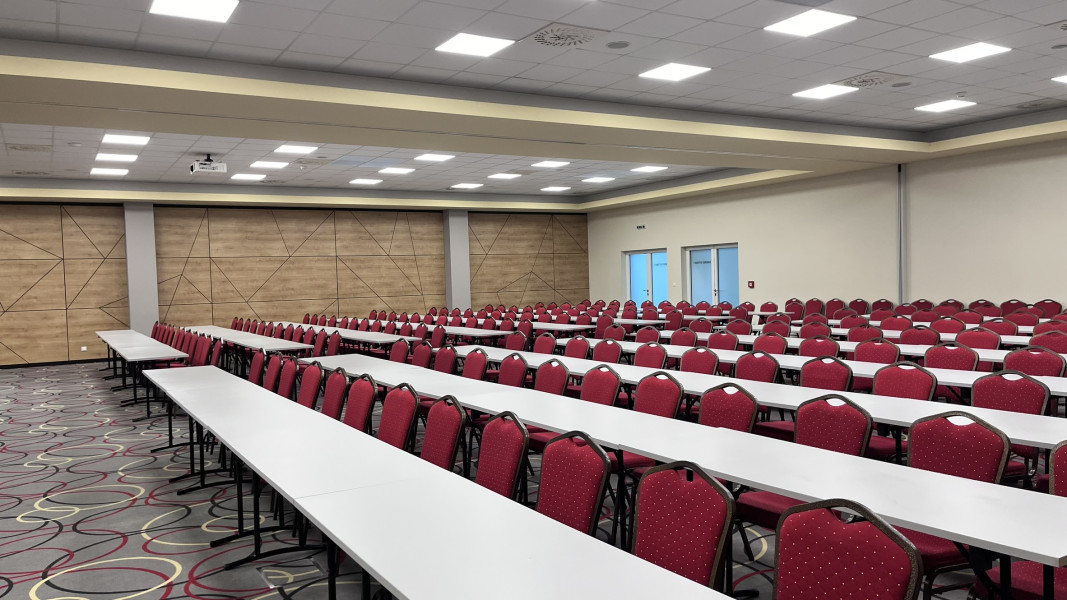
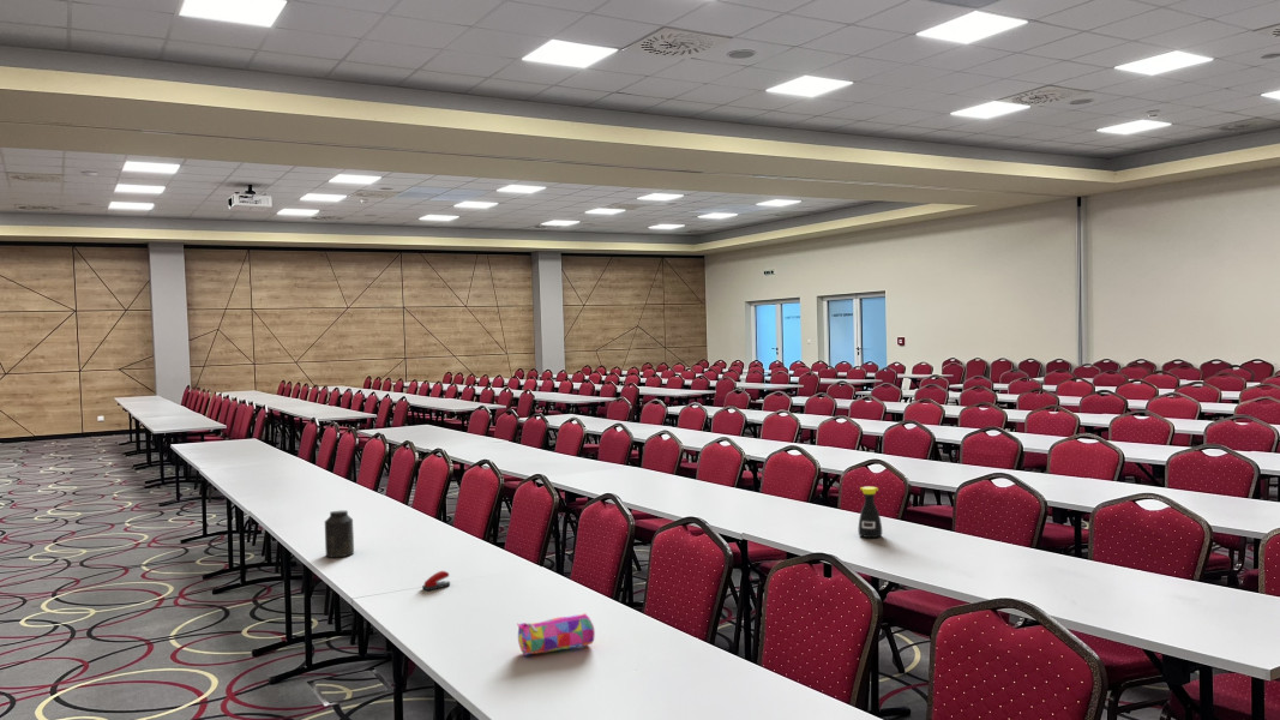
+ canister [324,510,355,558]
+ bottle [858,486,883,539]
+ stapler [421,570,451,592]
+ pencil case [516,612,596,656]
